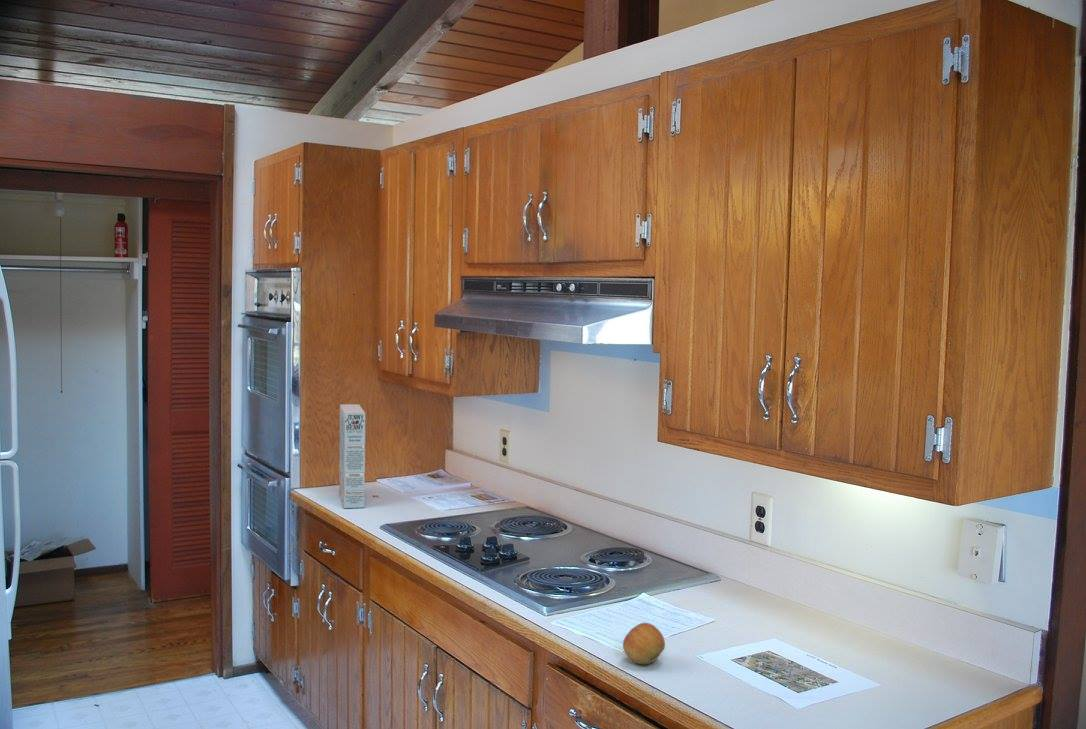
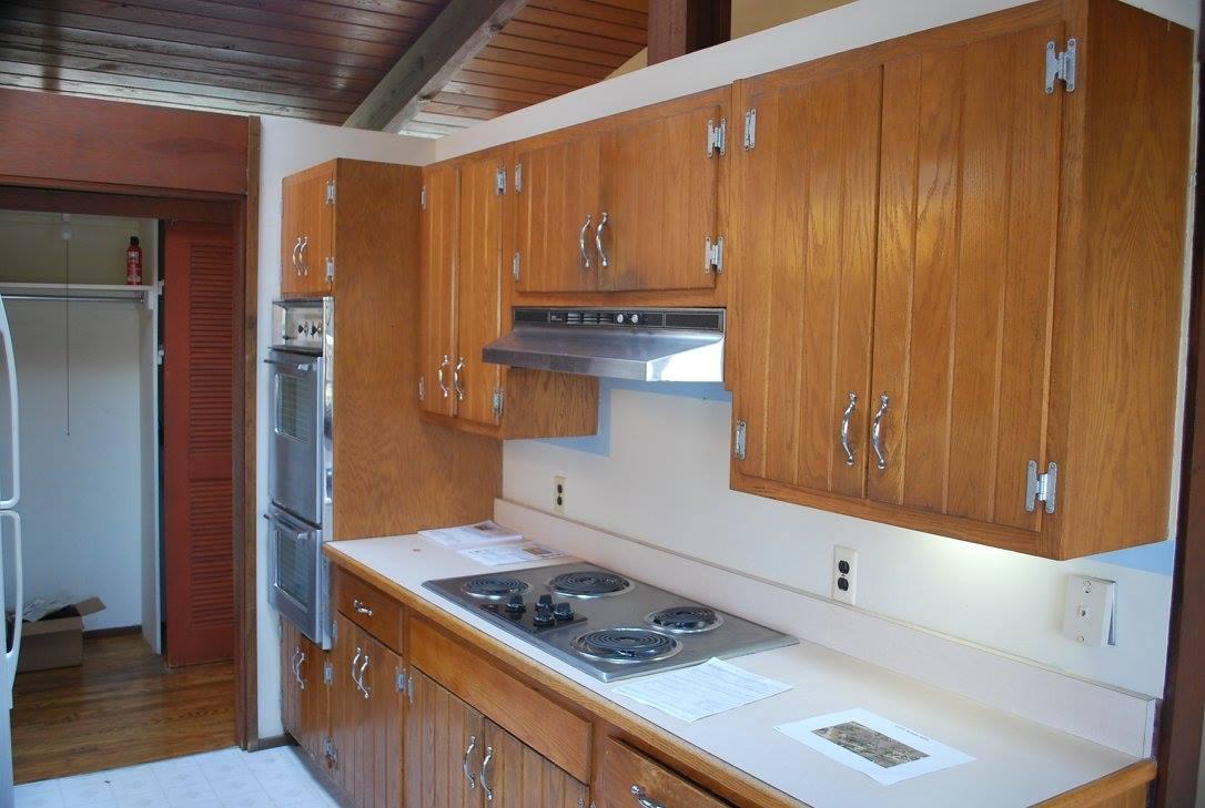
- cereal box [338,403,366,509]
- fruit [622,622,666,666]
